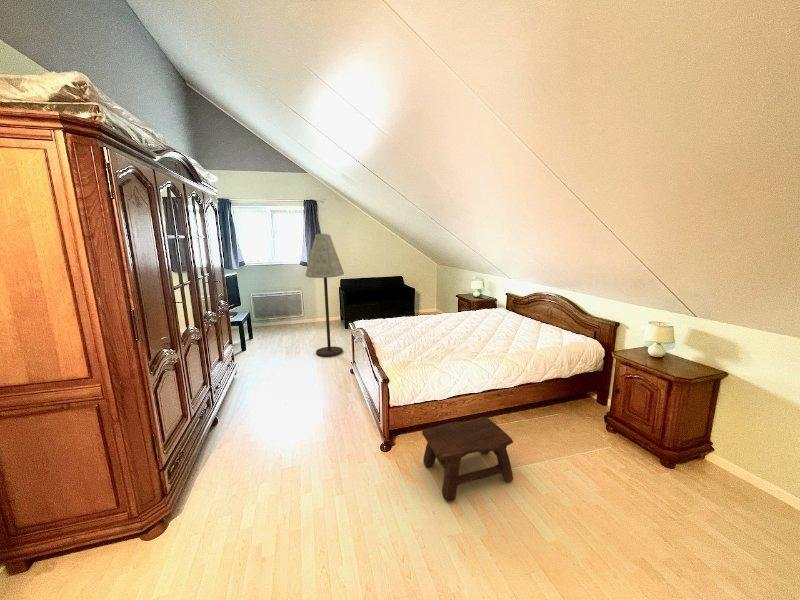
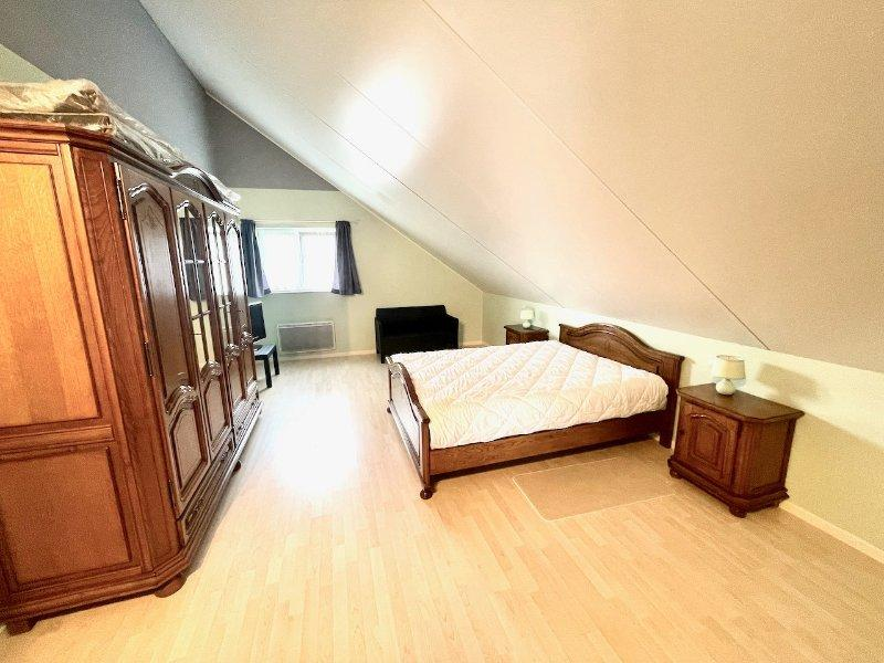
- floor lamp [305,233,345,357]
- stool [421,416,514,502]
